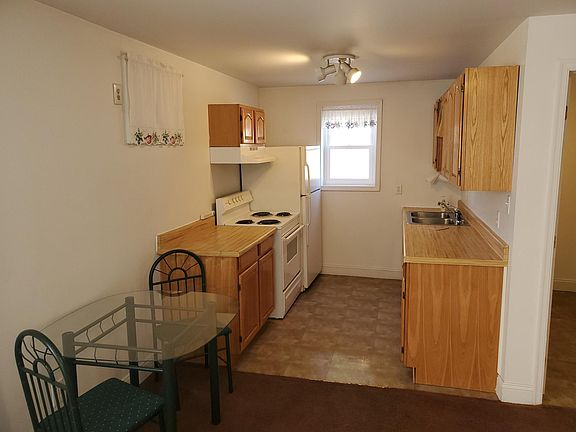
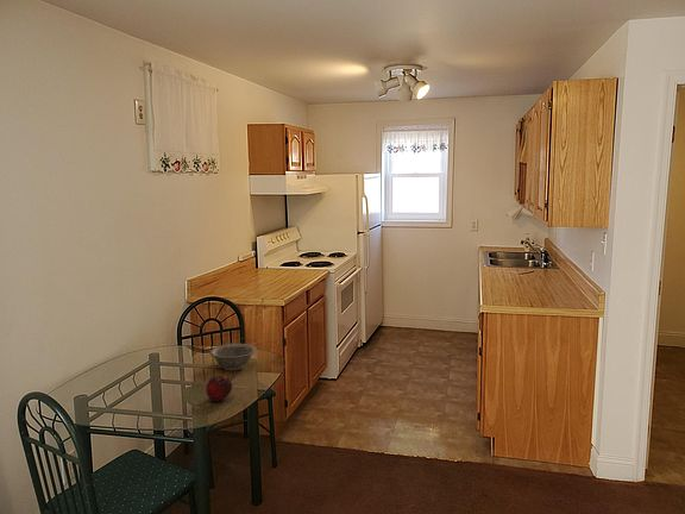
+ decorative bowl [208,343,257,371]
+ fruit [205,375,233,402]
